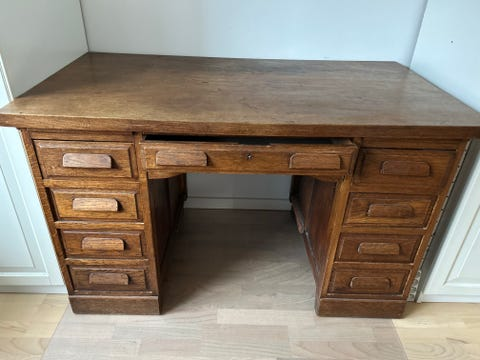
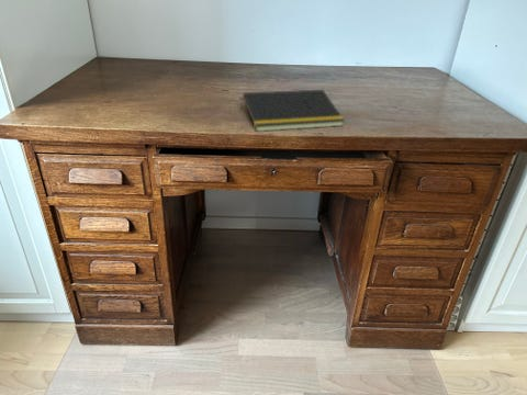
+ notepad [239,89,346,133]
